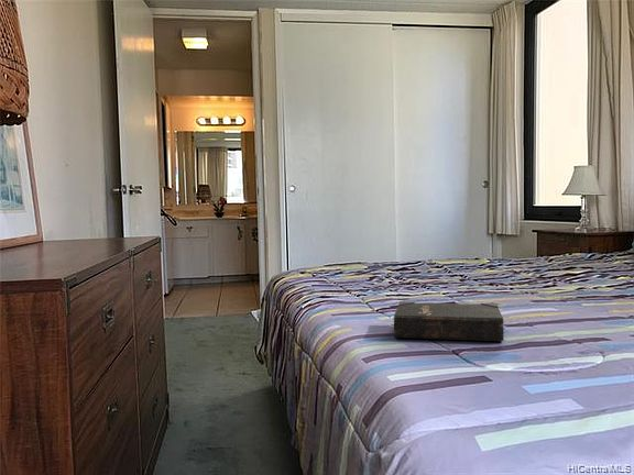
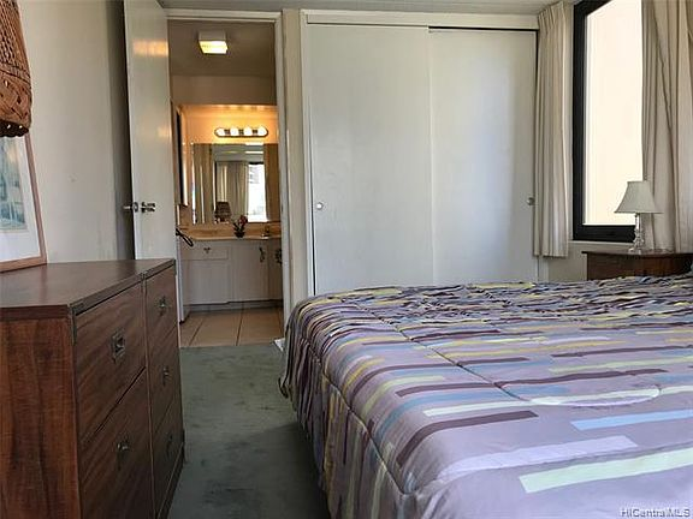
- hardback book [393,301,505,342]
